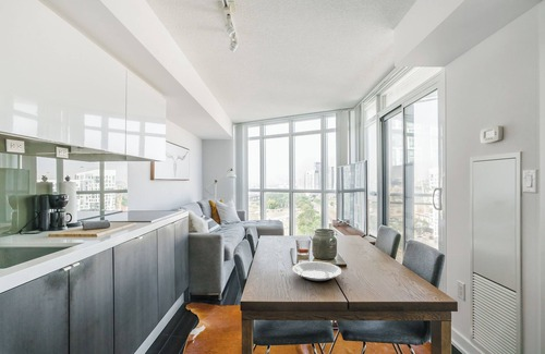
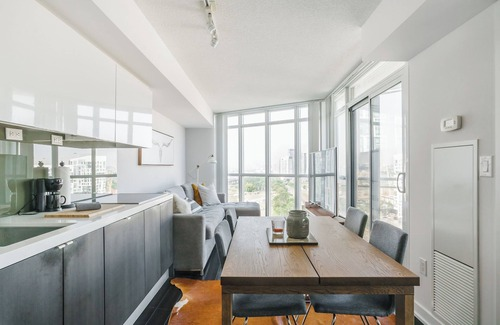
- plate [291,260,342,283]
